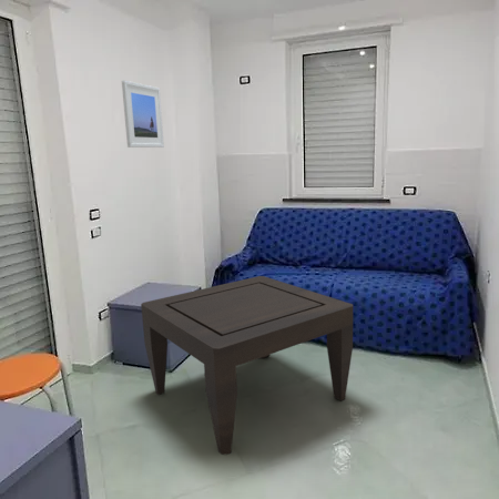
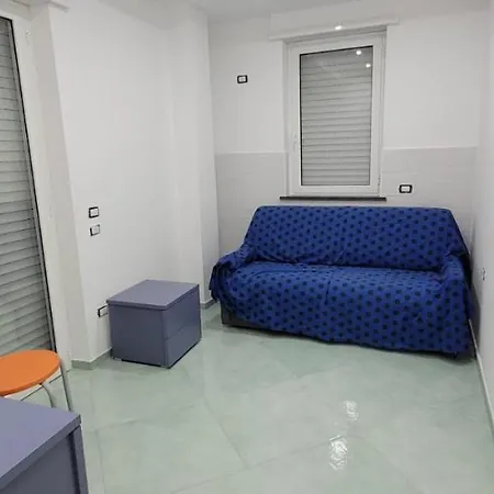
- coffee table [140,275,354,456]
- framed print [121,80,165,149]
